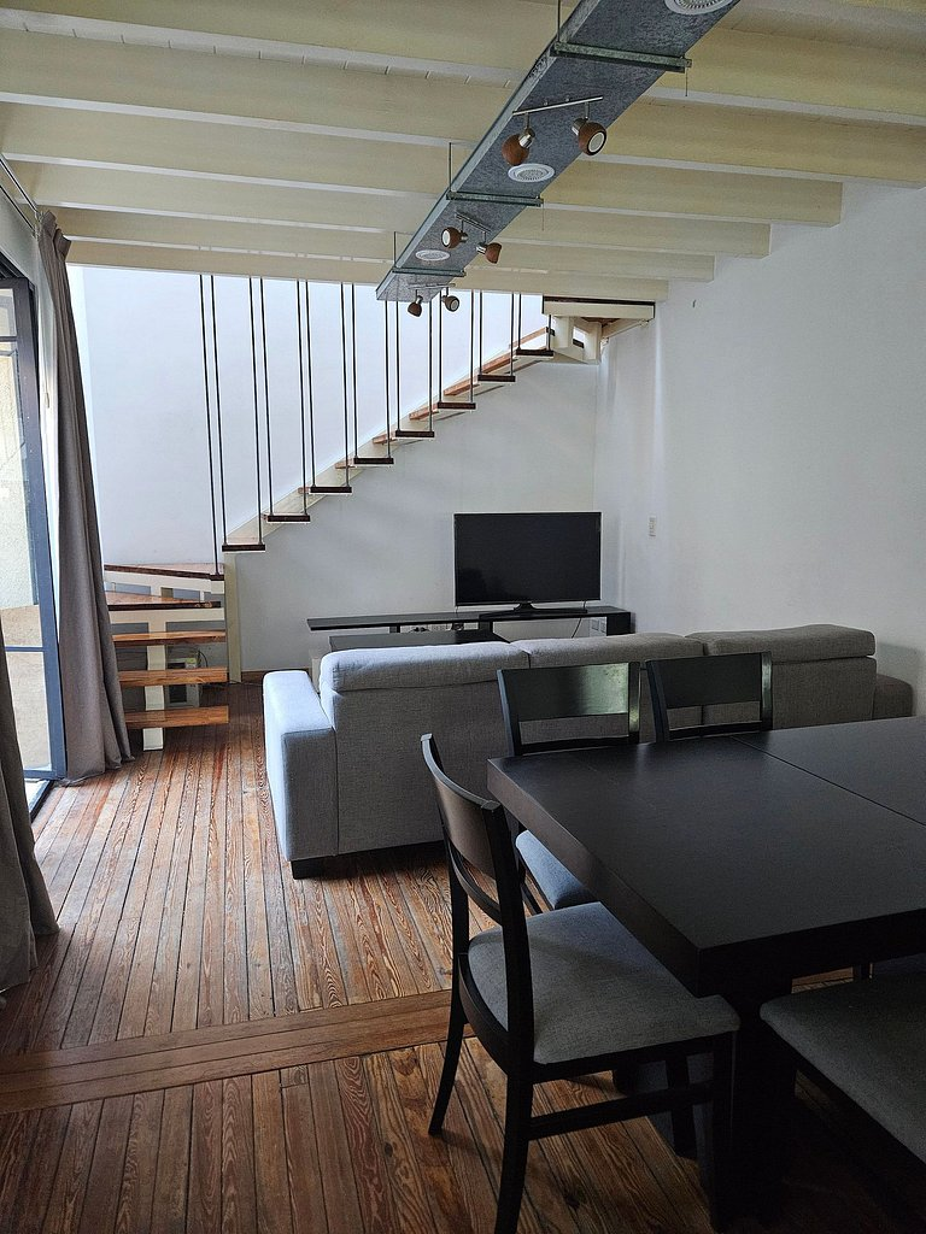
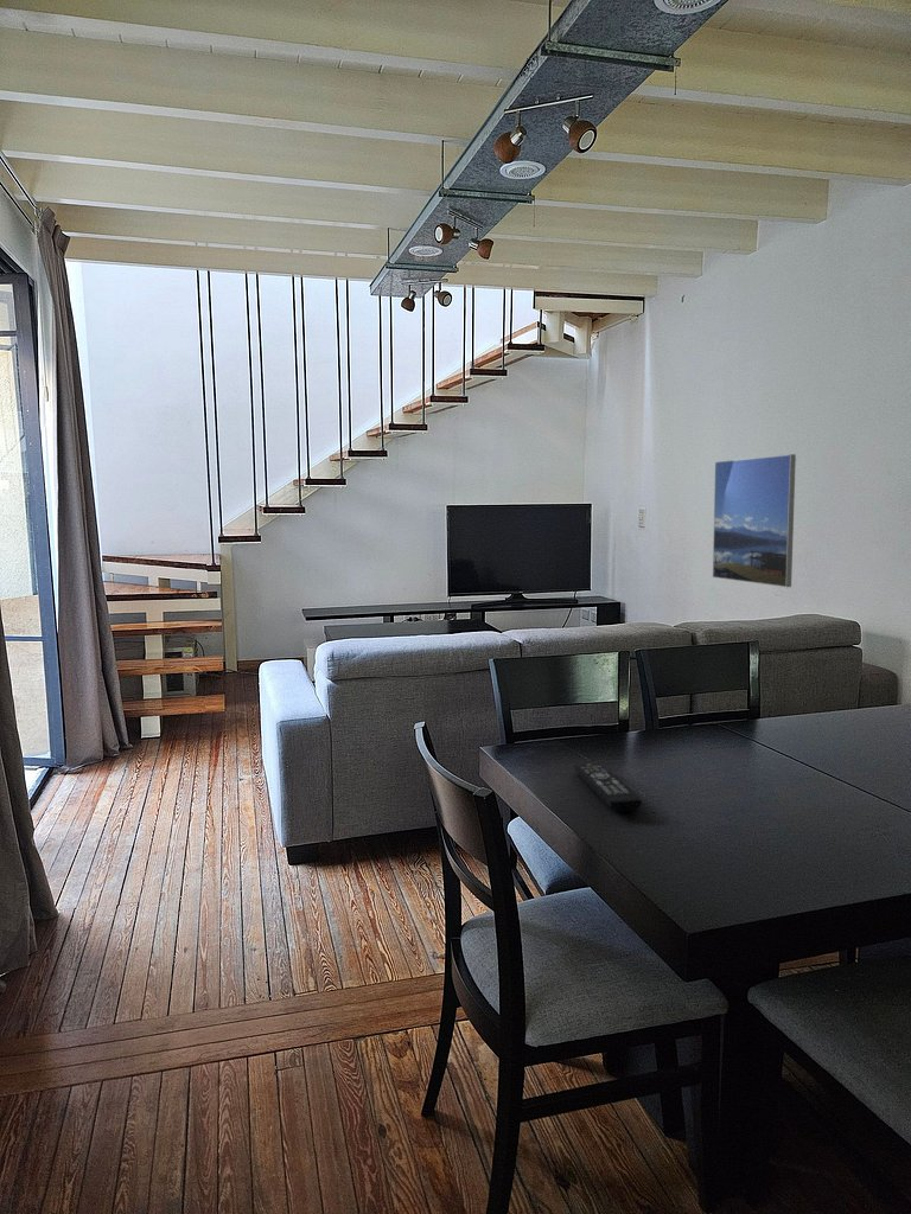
+ remote control [573,762,643,812]
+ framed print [712,453,797,588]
